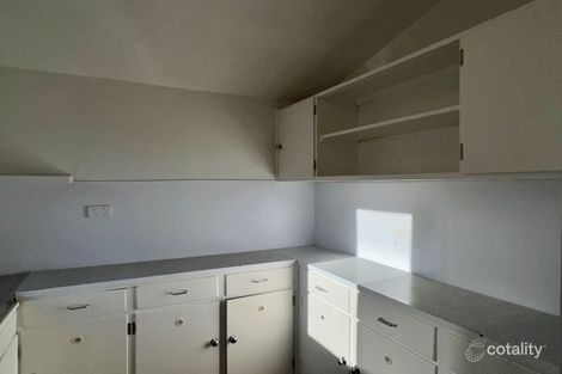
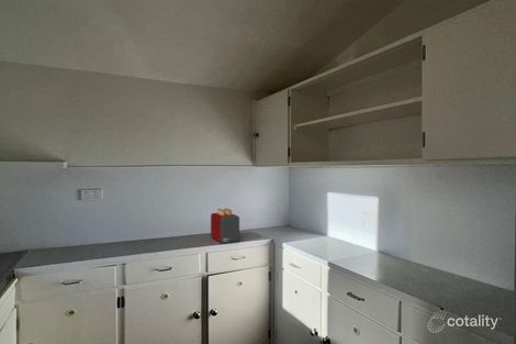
+ toaster [210,208,240,244]
